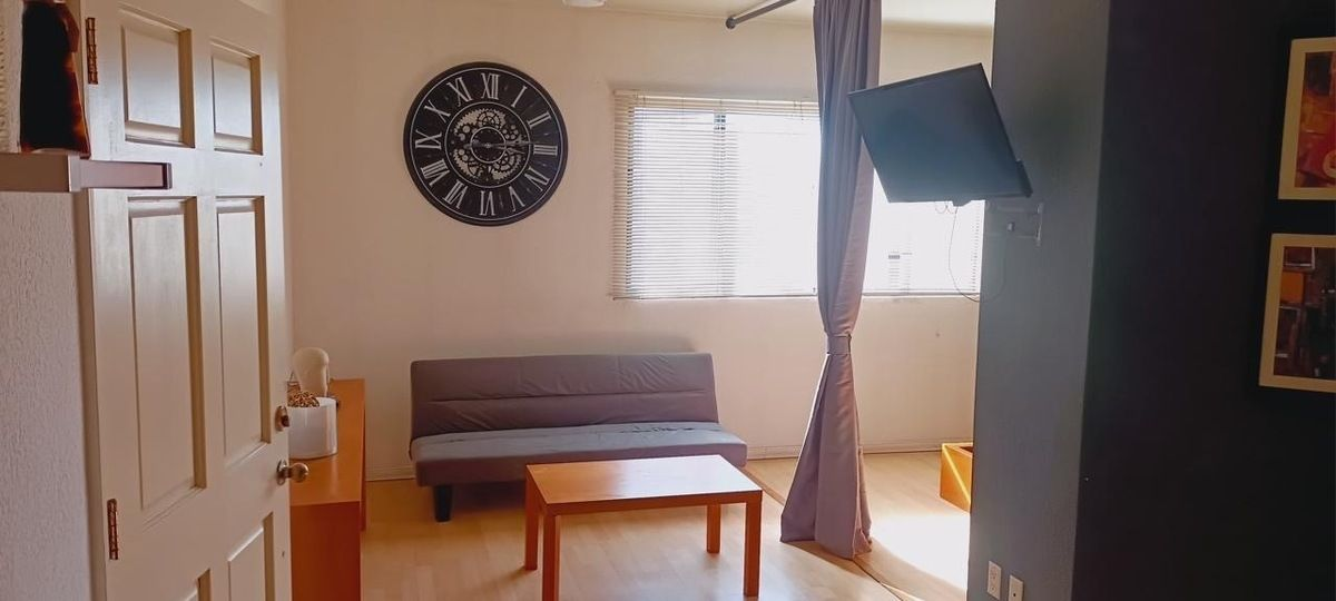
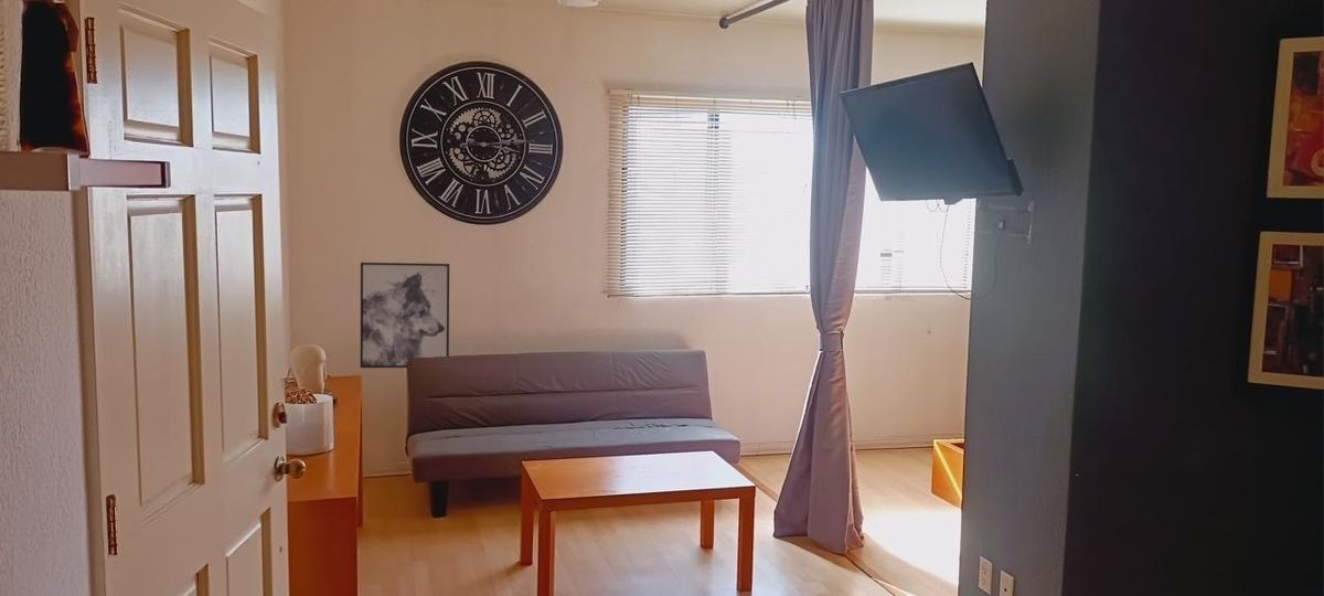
+ wall art [360,262,450,369]
